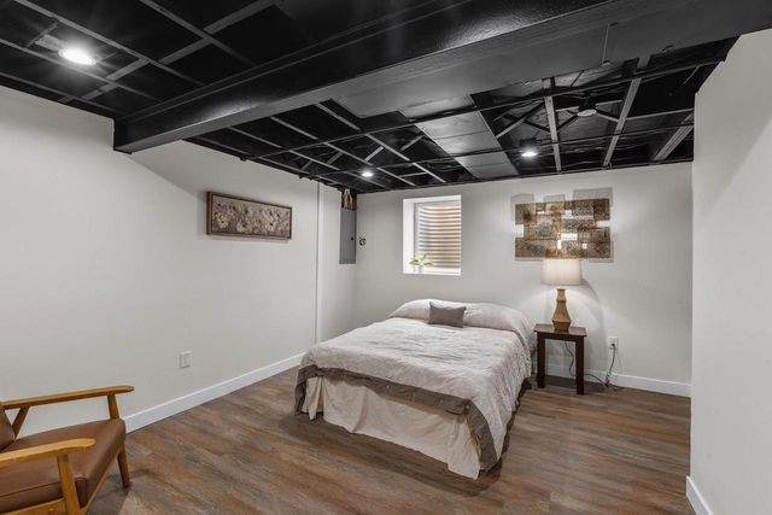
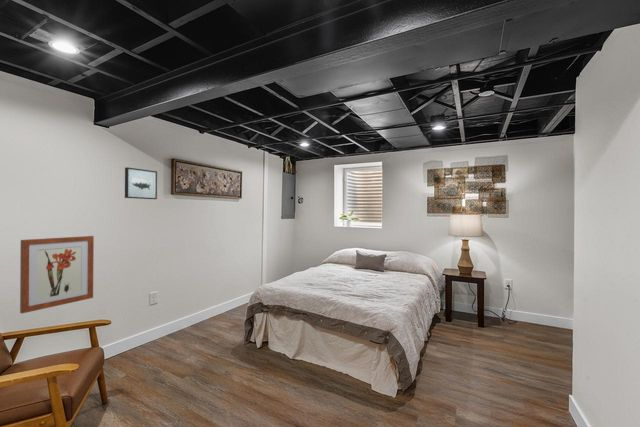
+ wall art [124,167,158,200]
+ wall art [19,235,95,314]
